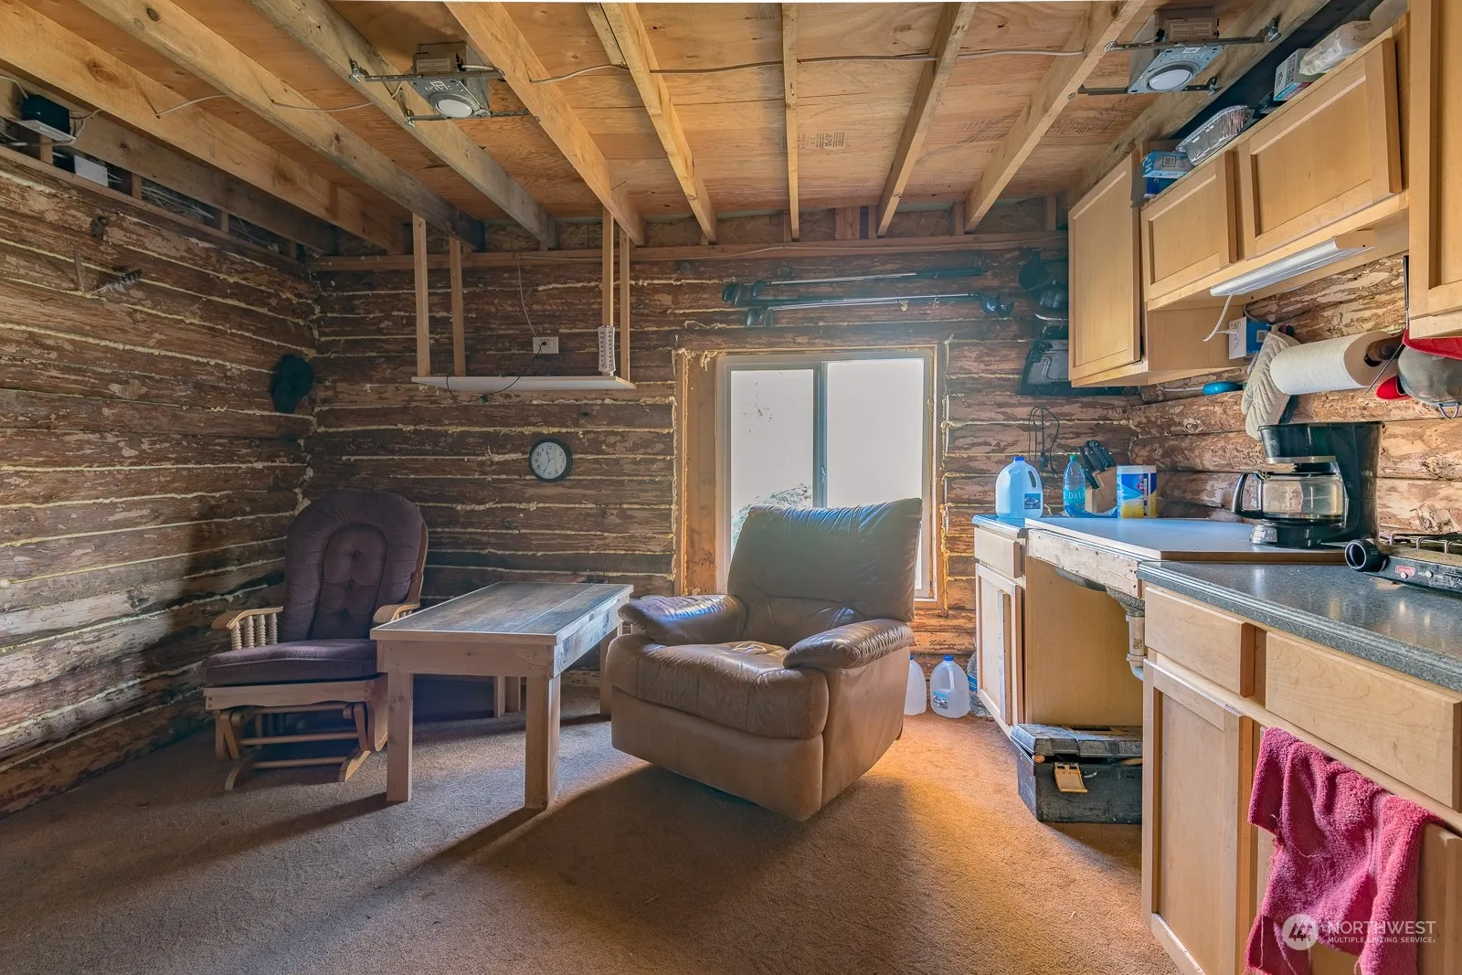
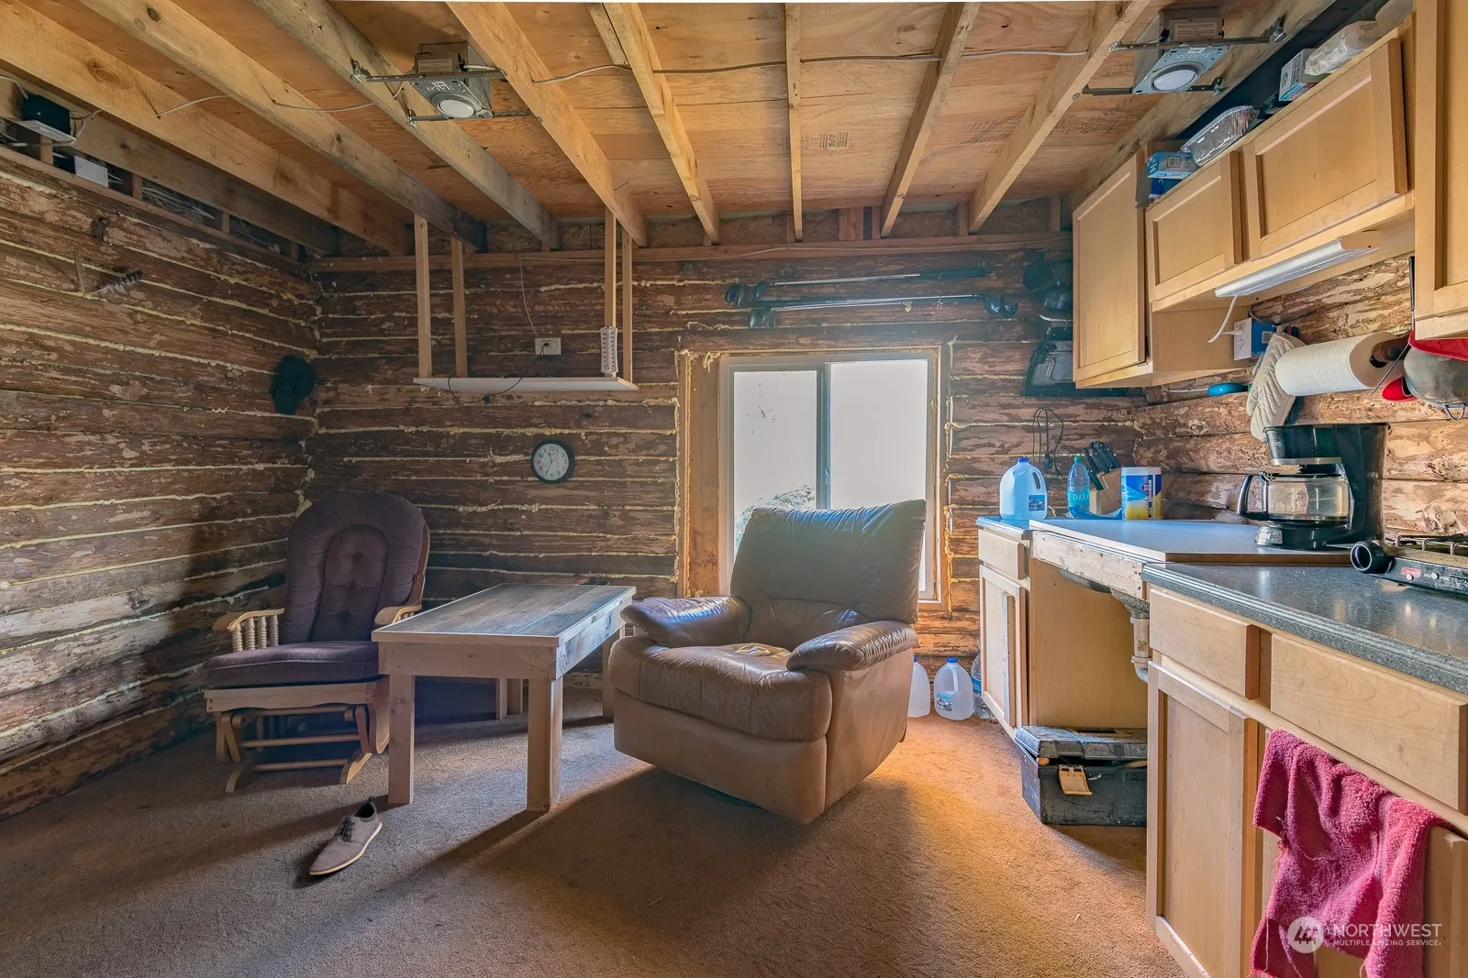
+ shoe [308,796,382,876]
